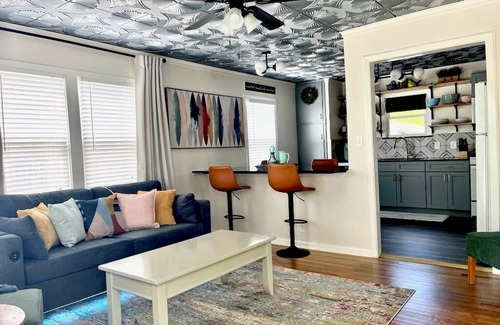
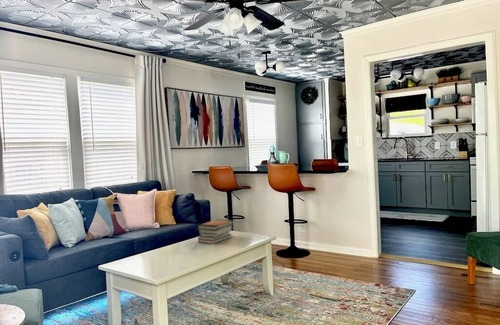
+ book stack [196,218,234,245]
